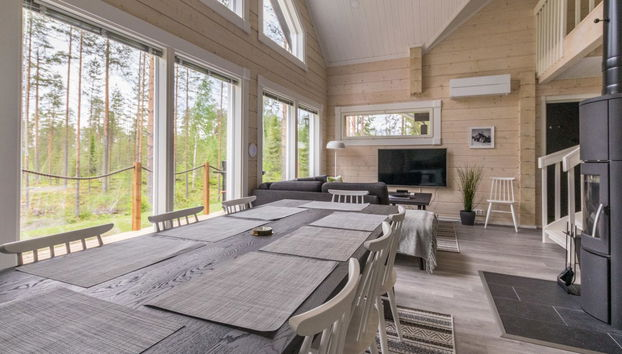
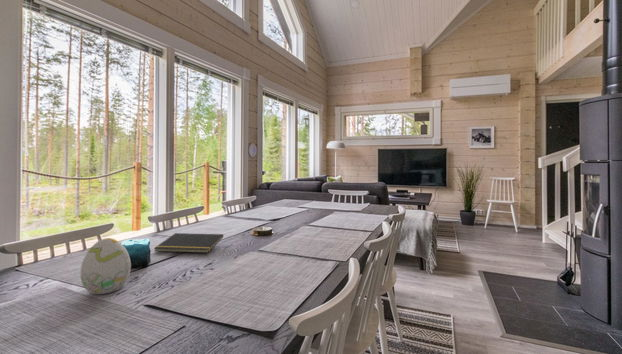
+ candle [121,232,152,269]
+ notepad [153,232,224,254]
+ decorative egg [79,237,132,295]
